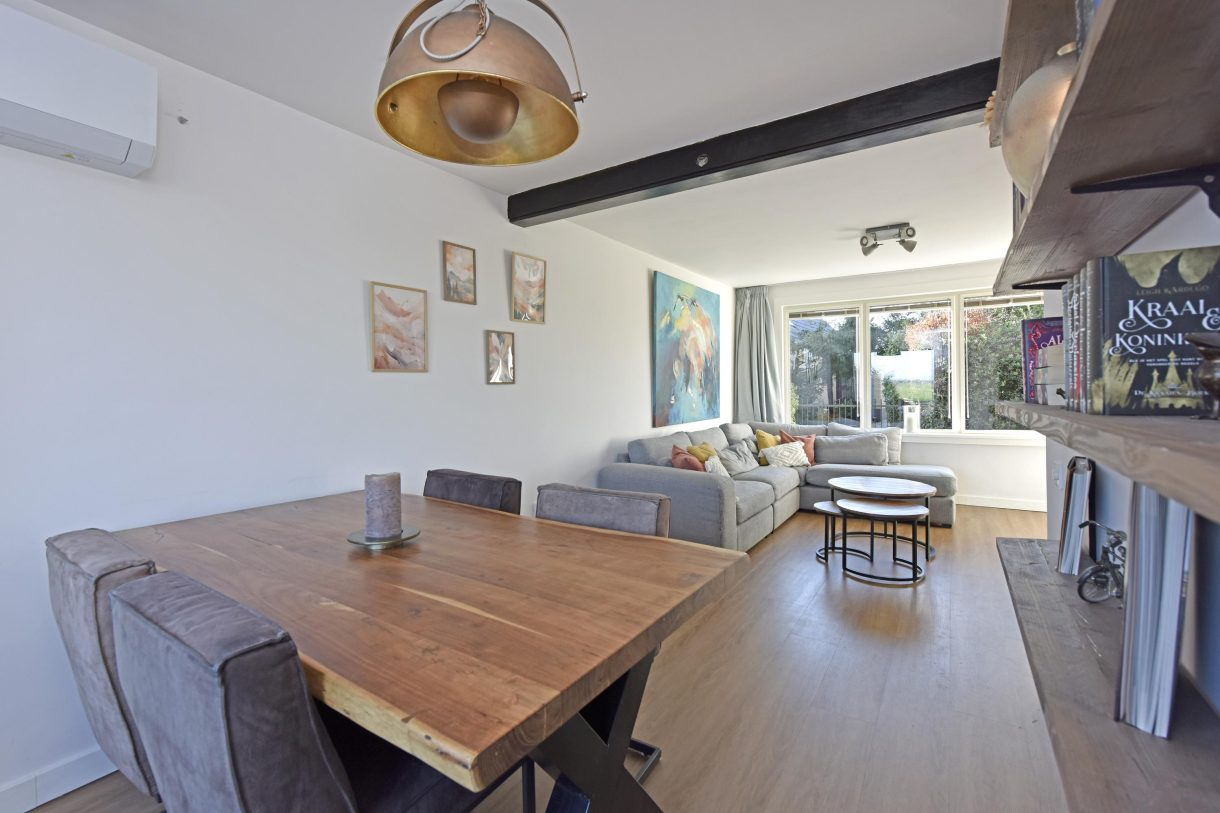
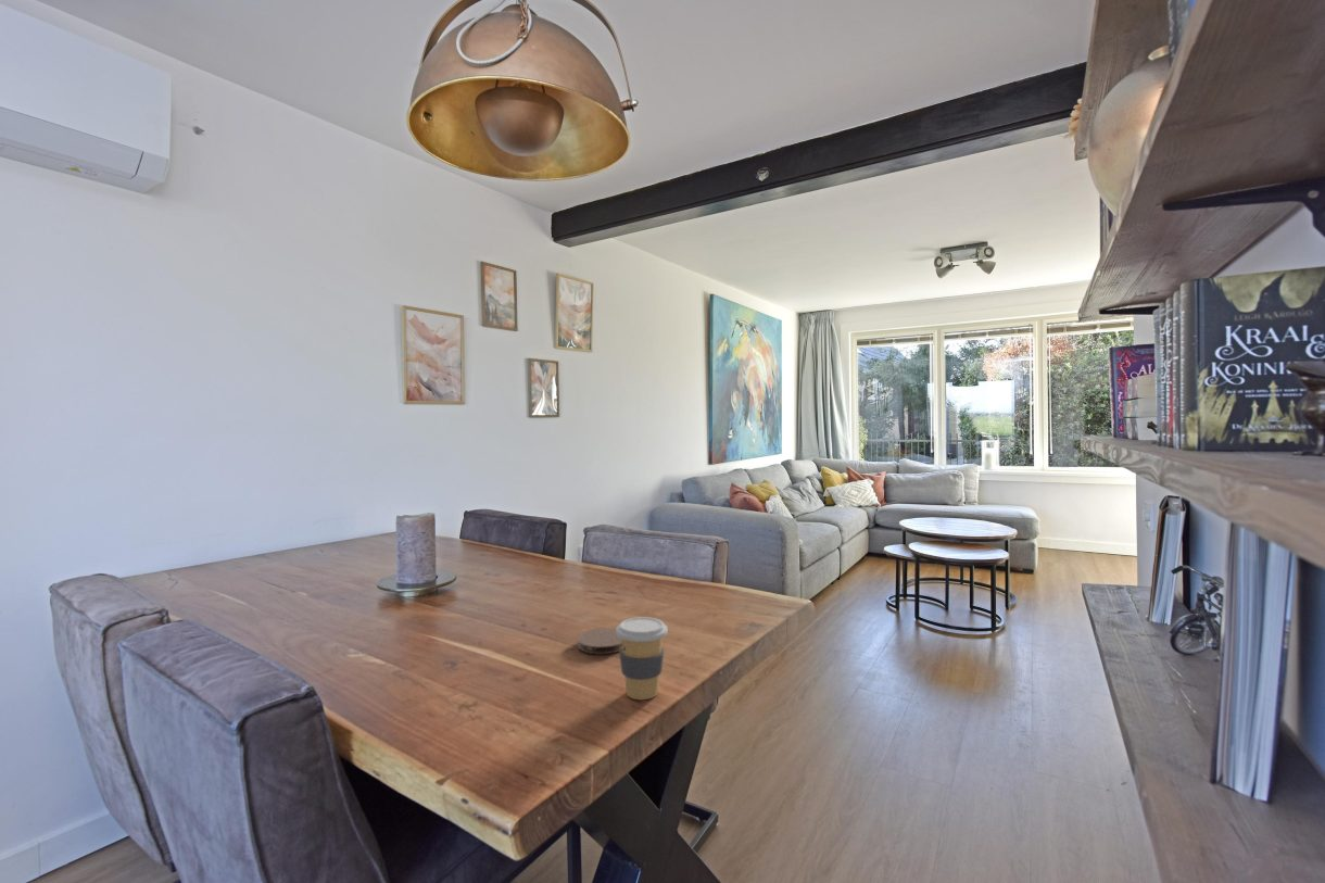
+ coaster [577,627,622,655]
+ coffee cup [615,616,669,701]
